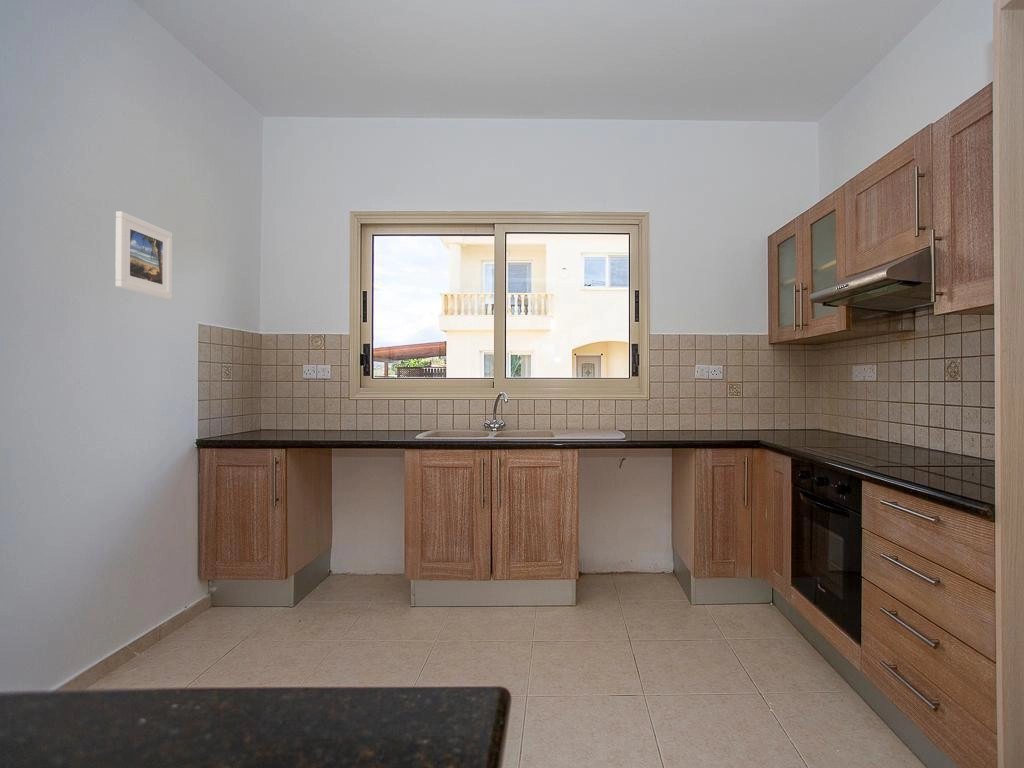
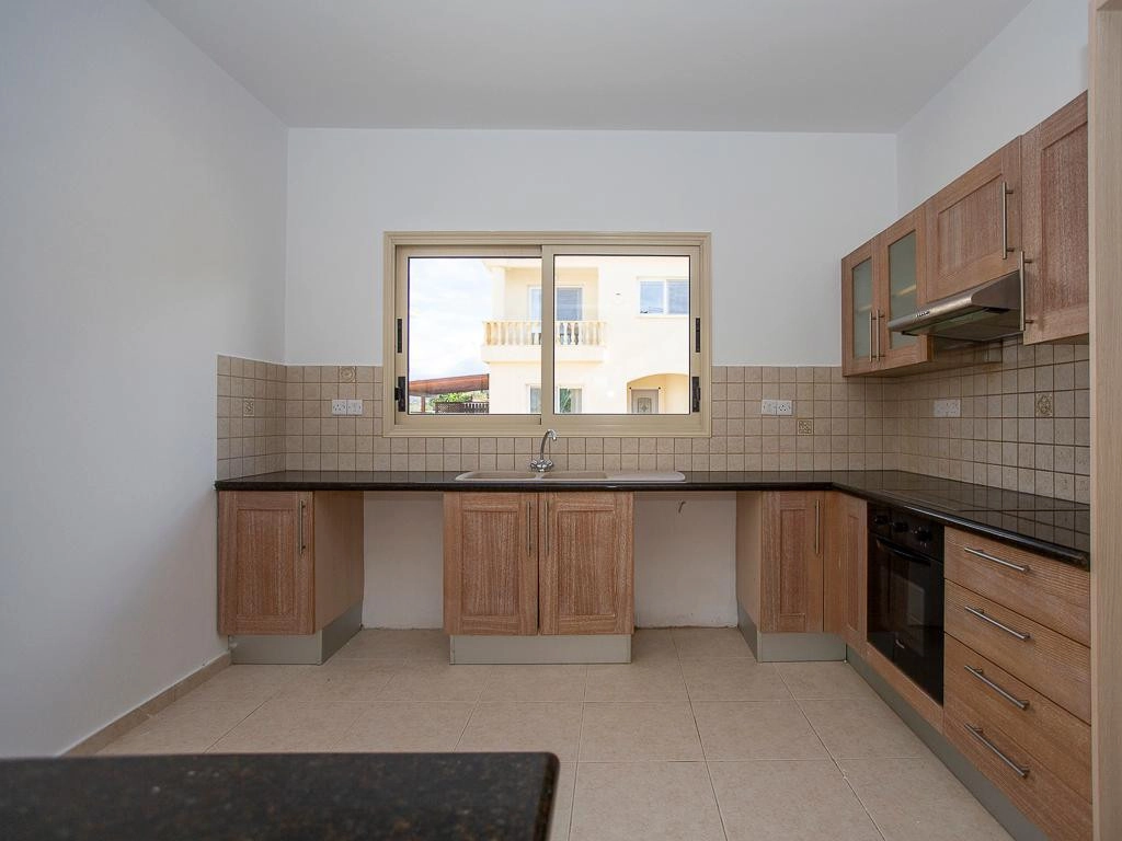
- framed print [114,210,173,300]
